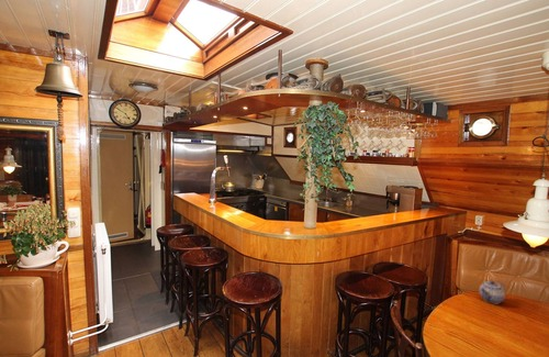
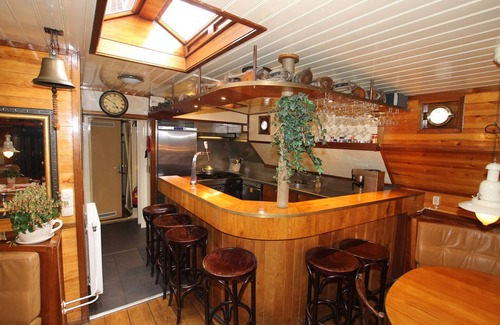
- teapot [479,280,506,304]
